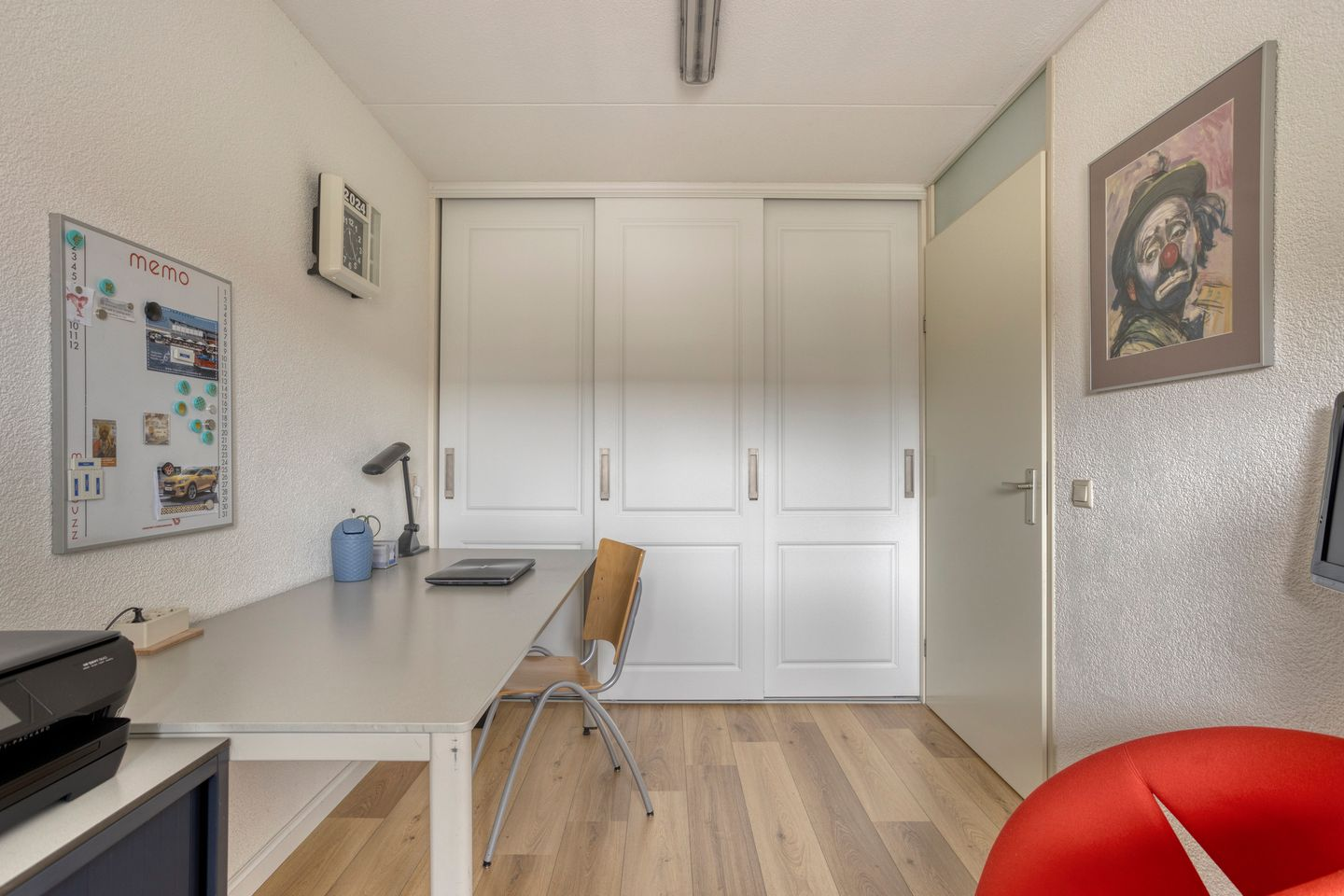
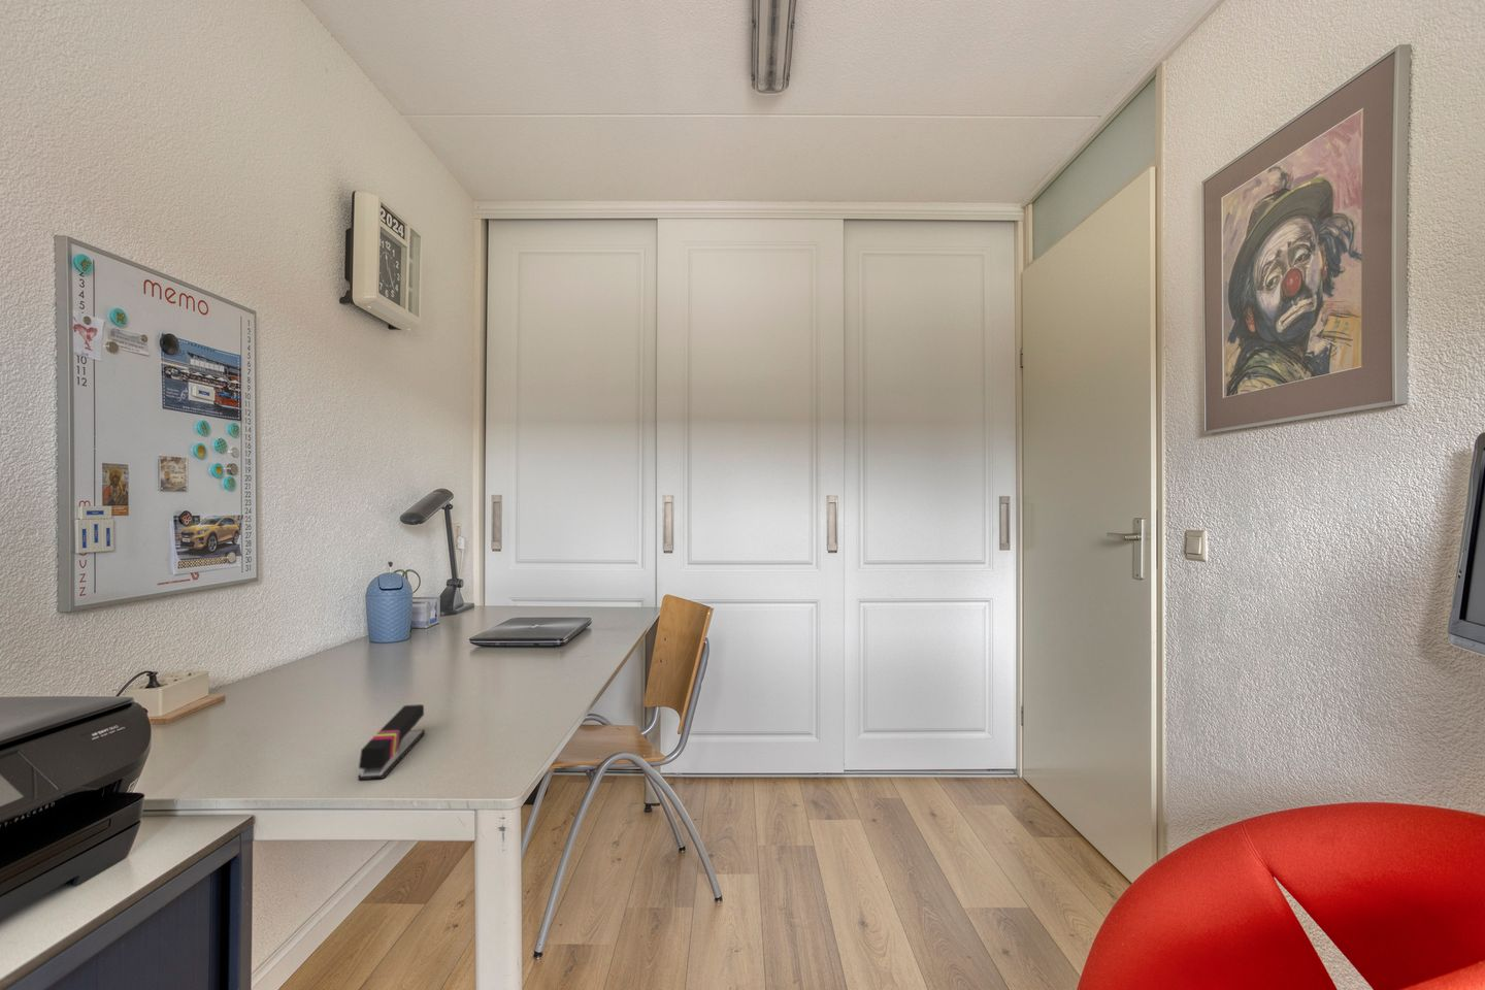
+ stapler [357,704,425,781]
